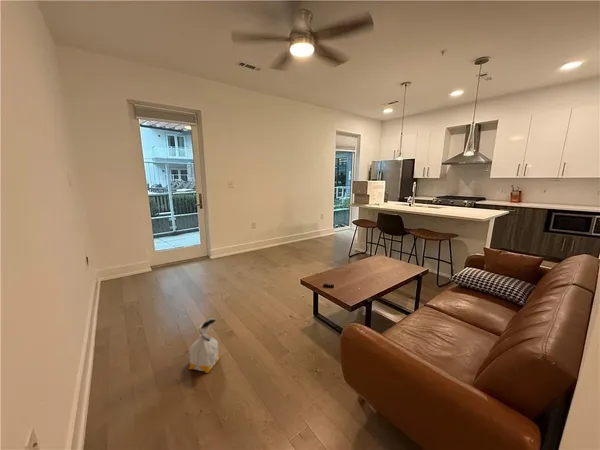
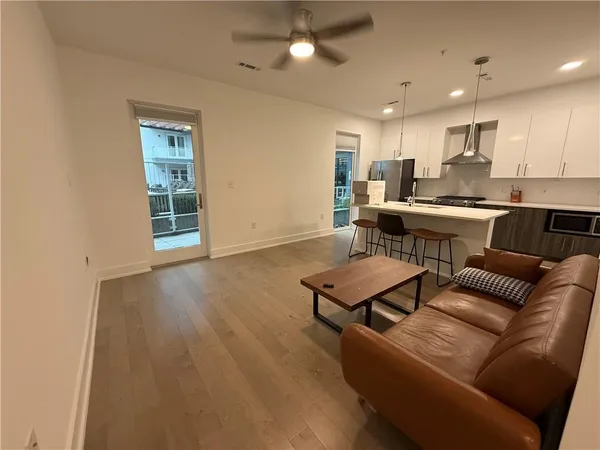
- bag [188,317,222,374]
